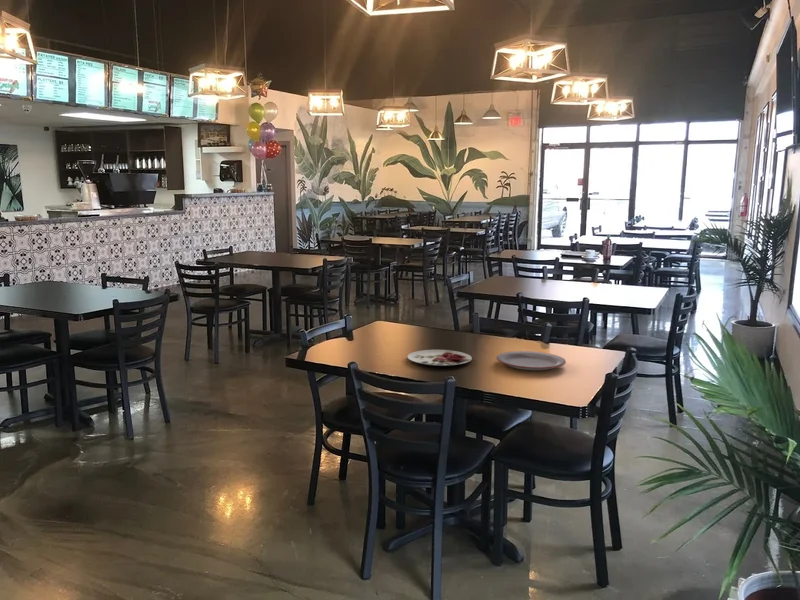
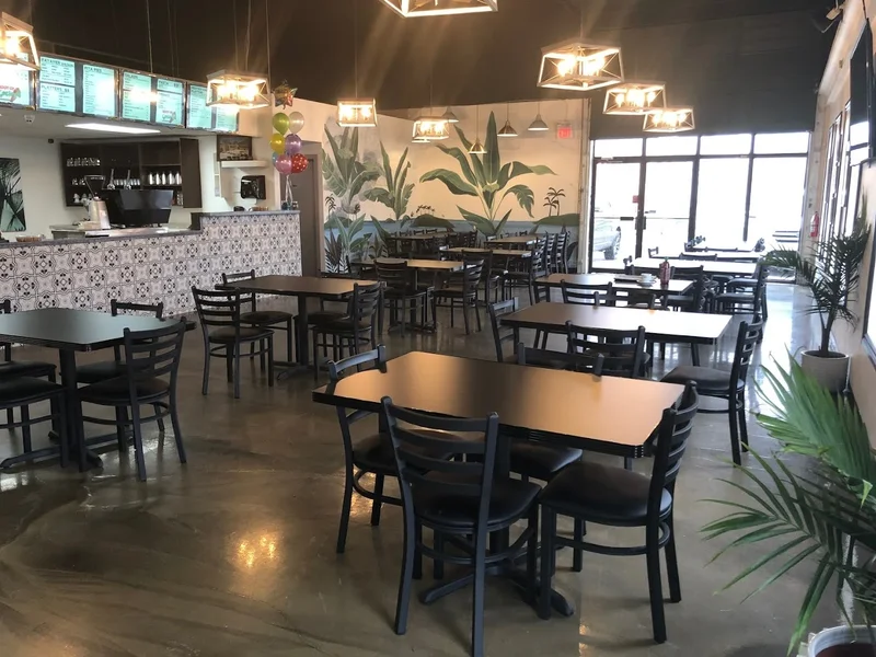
- plate [406,349,473,367]
- plate [495,350,567,371]
